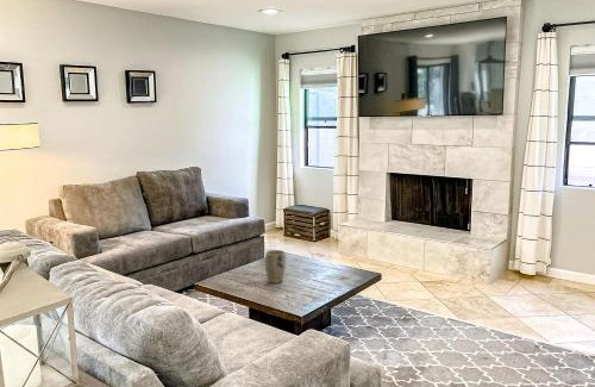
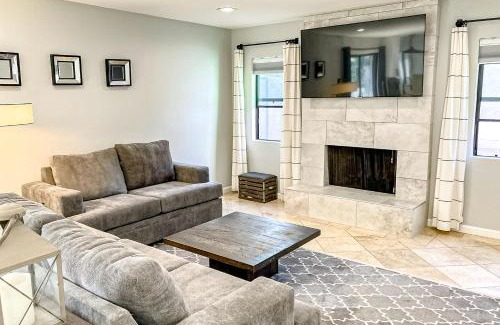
- plant pot [264,249,287,285]
